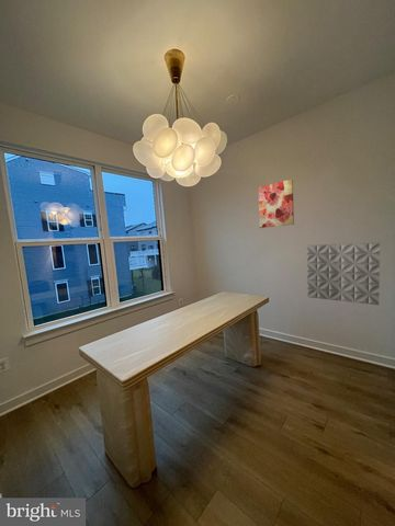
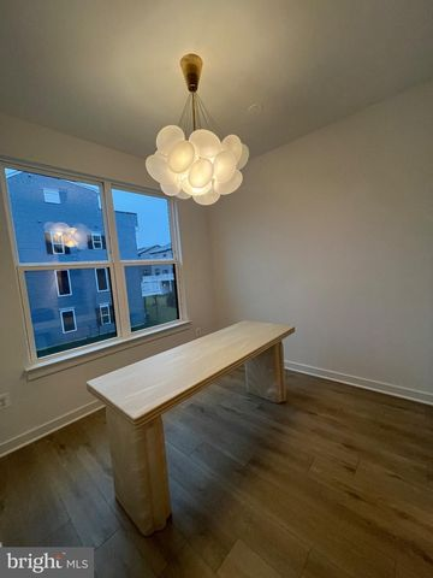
- decorative wall panel [306,241,381,306]
- wall art [257,179,295,229]
